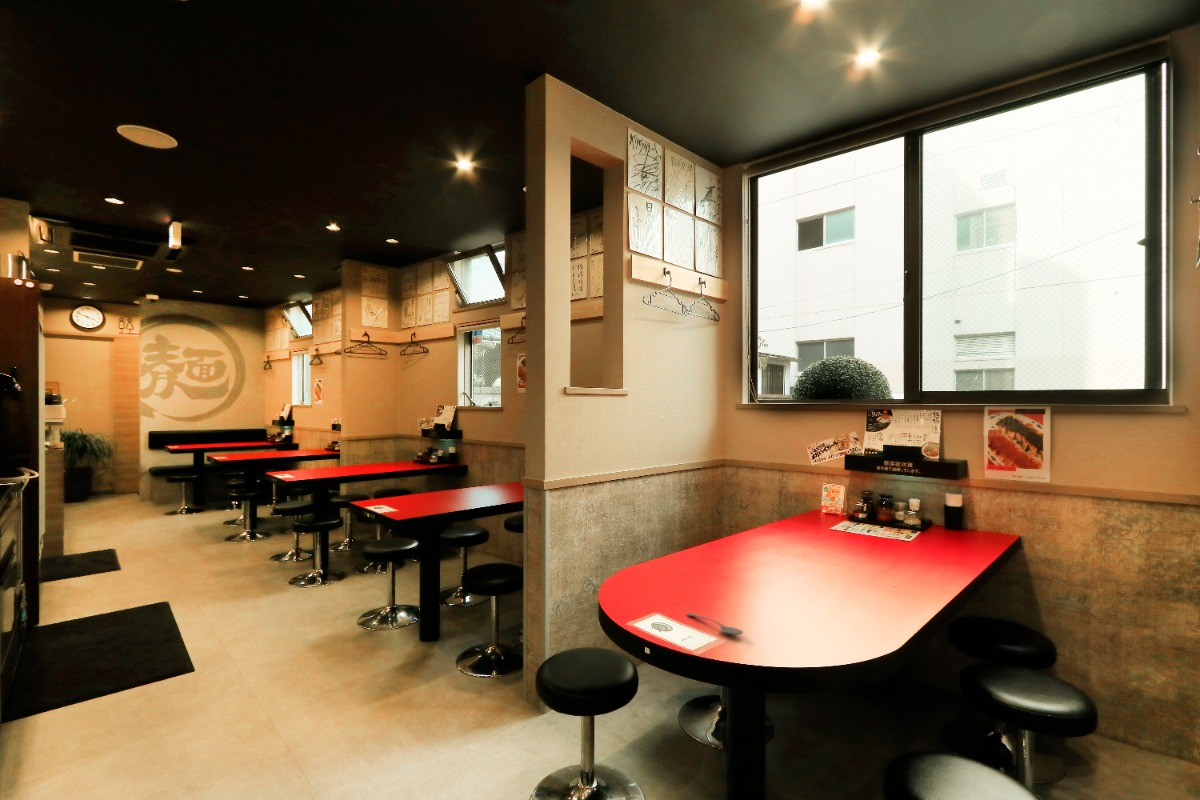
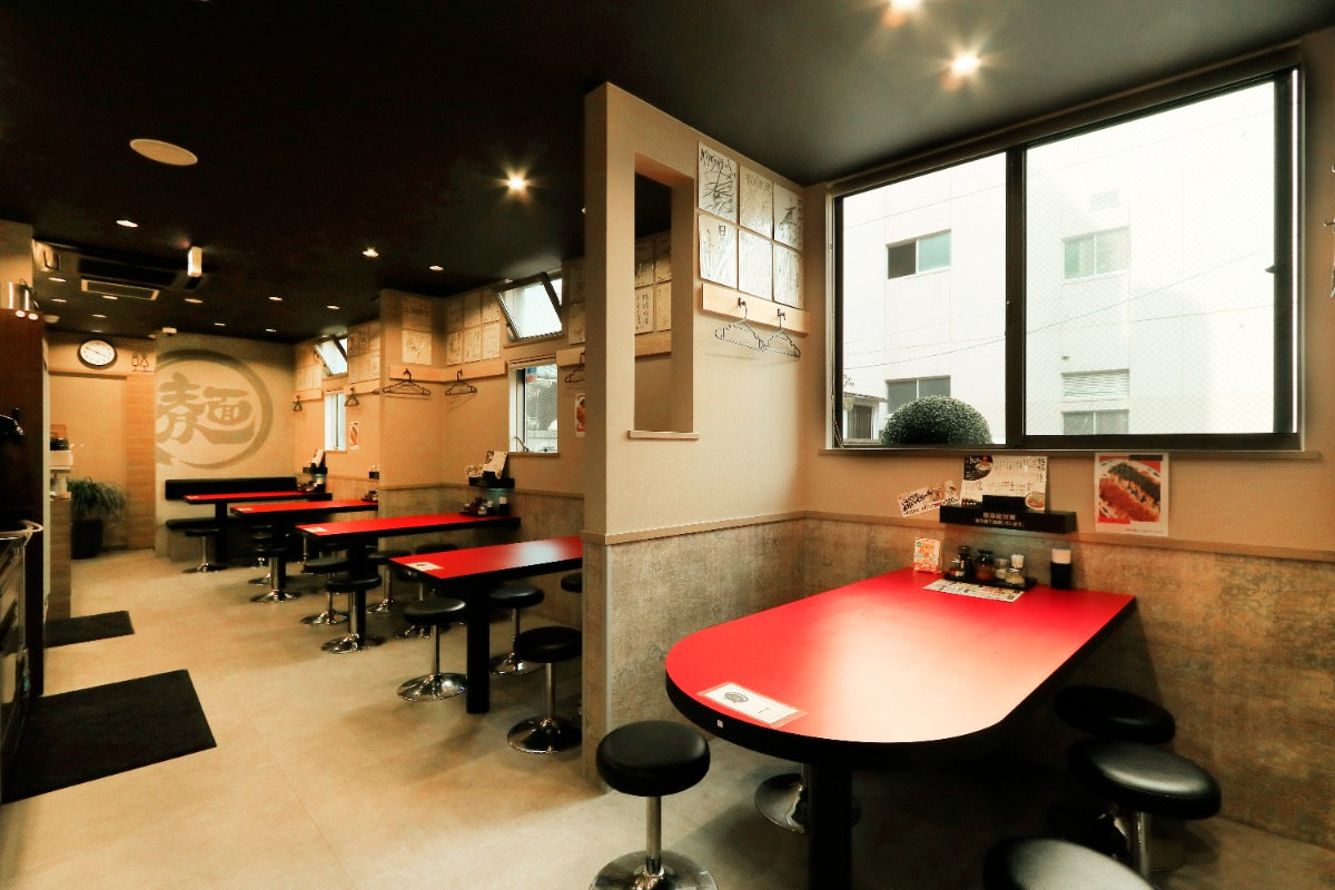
- spoon [687,612,744,636]
